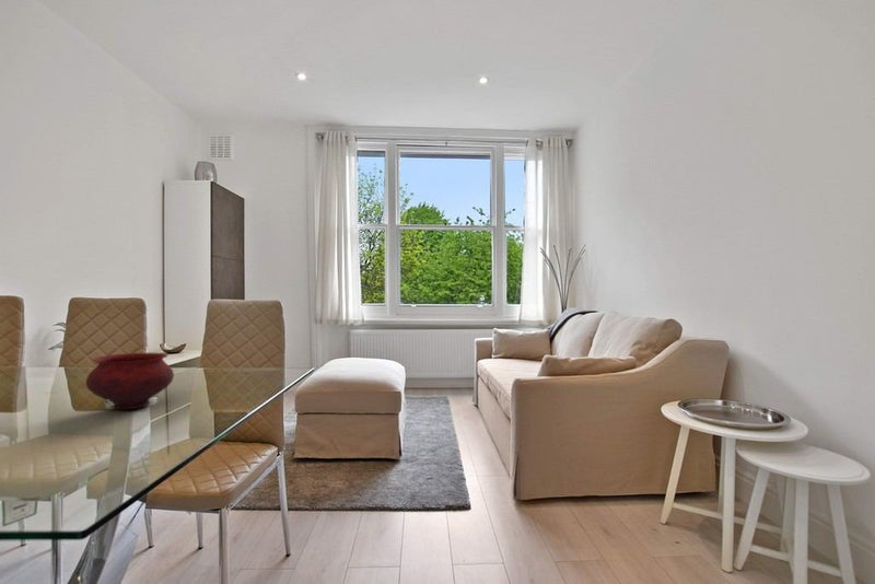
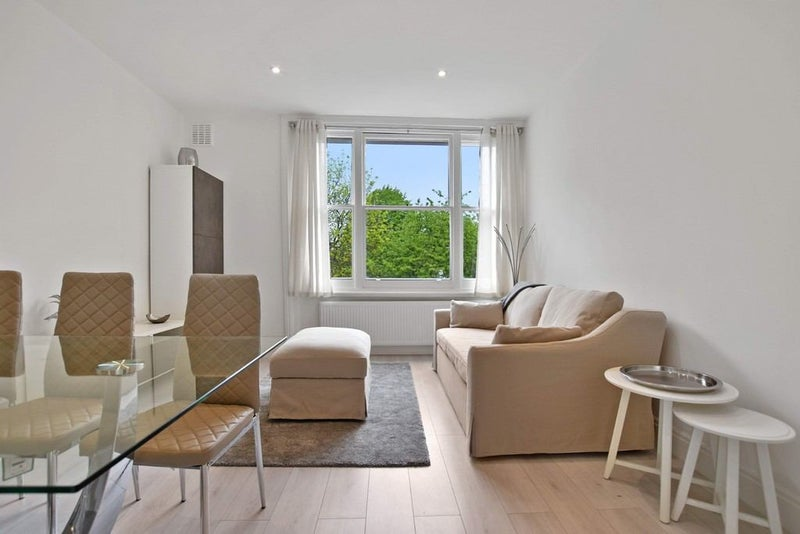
- bowl [85,352,175,411]
